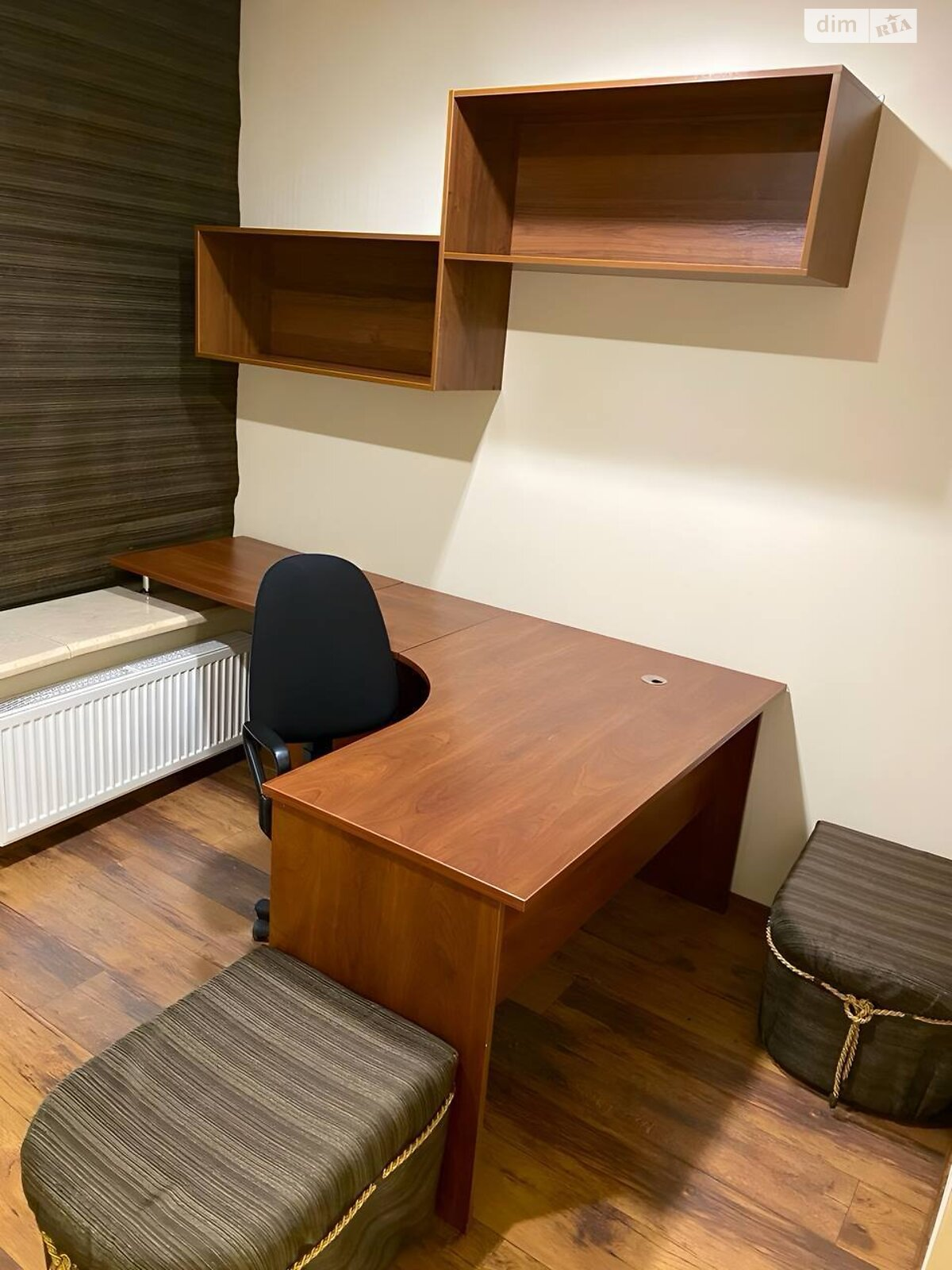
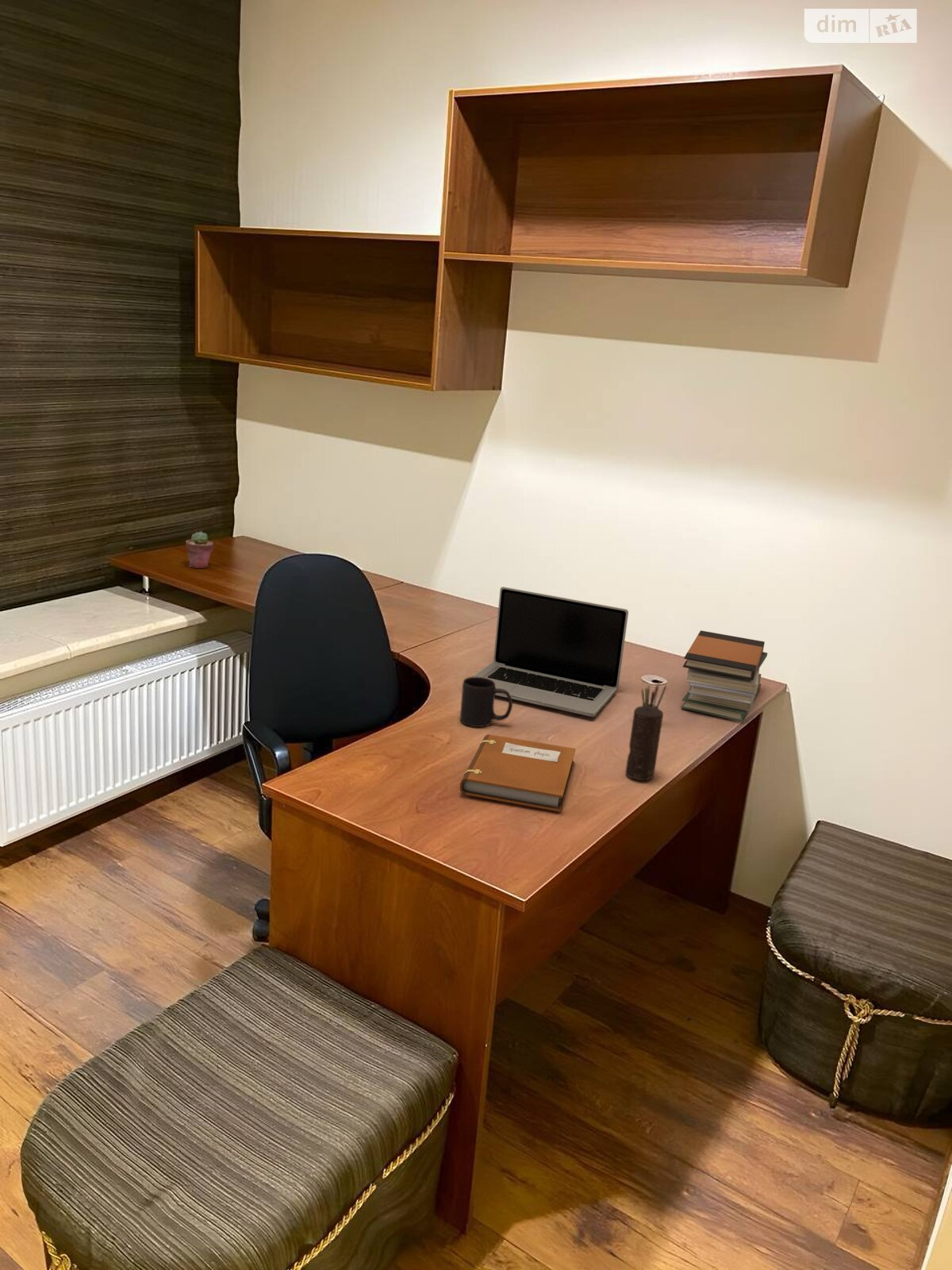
+ laptop [471,586,629,718]
+ mug [459,676,513,728]
+ pencil box [641,679,667,709]
+ potted succulent [185,531,214,569]
+ book stack [681,629,768,722]
+ candle [625,706,664,781]
+ notebook [459,733,576,813]
